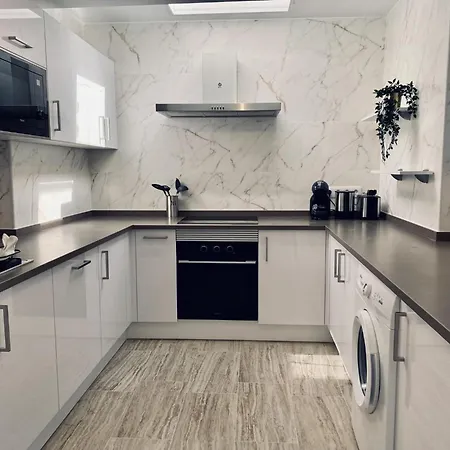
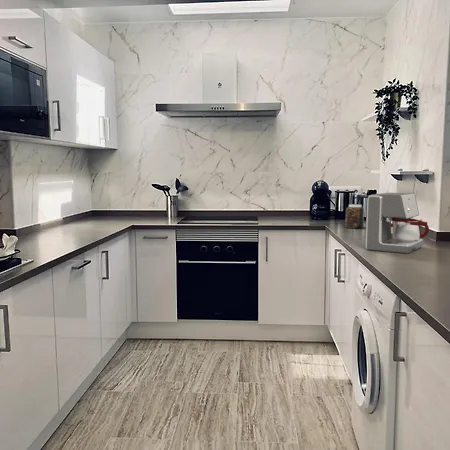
+ coffee maker [365,192,430,254]
+ jar [345,203,365,229]
